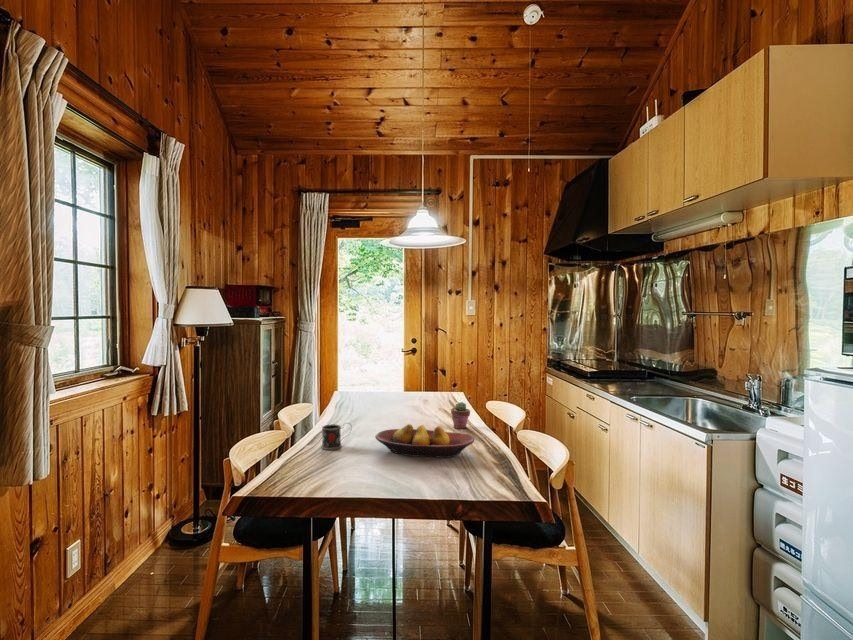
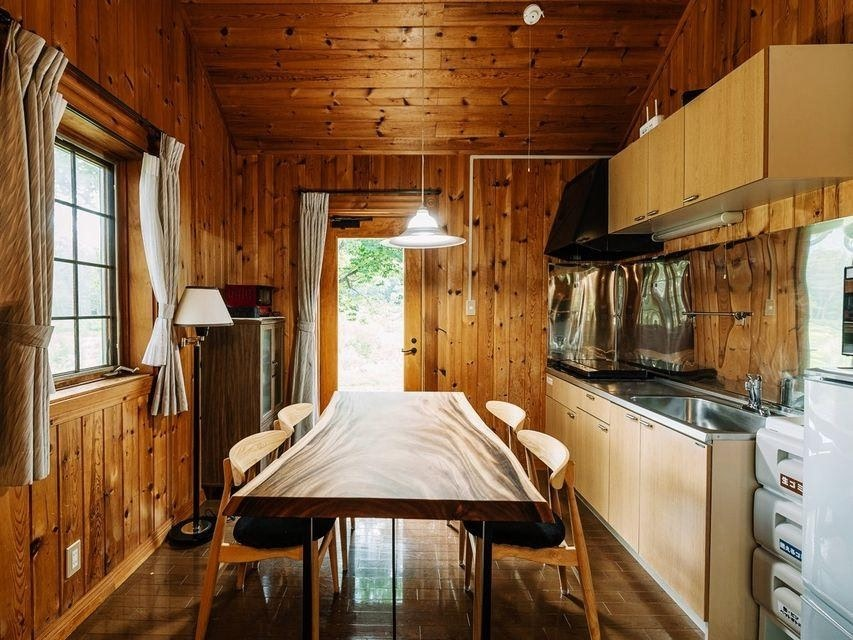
- potted succulent [450,401,471,430]
- mug [320,422,353,451]
- fruit bowl [374,423,475,459]
